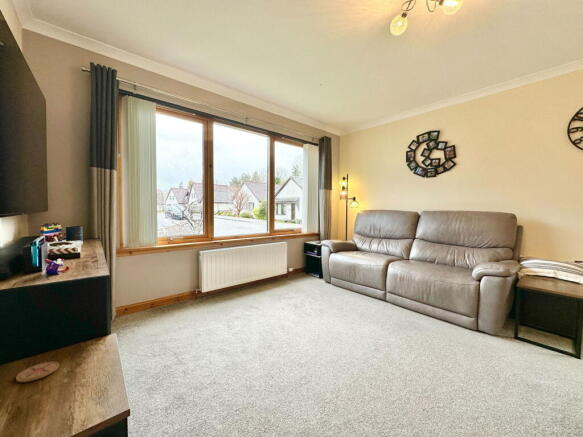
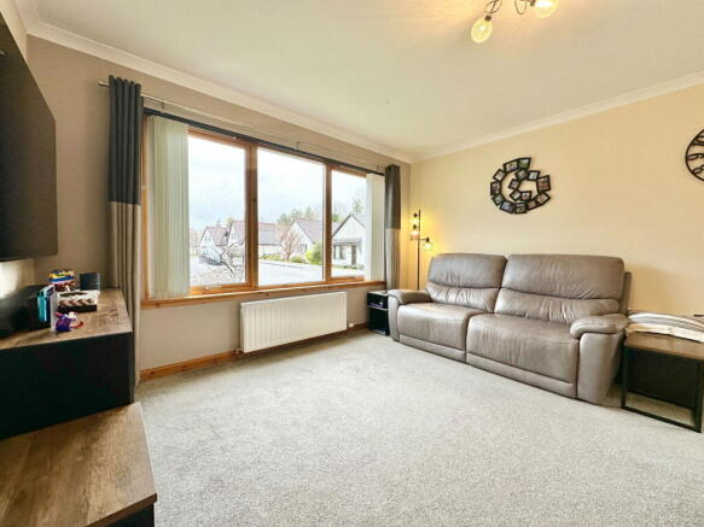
- coaster [15,361,60,383]
